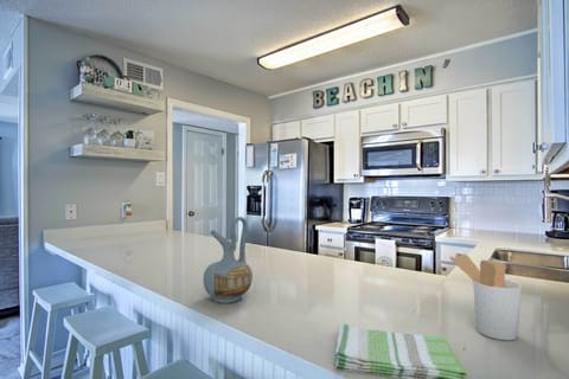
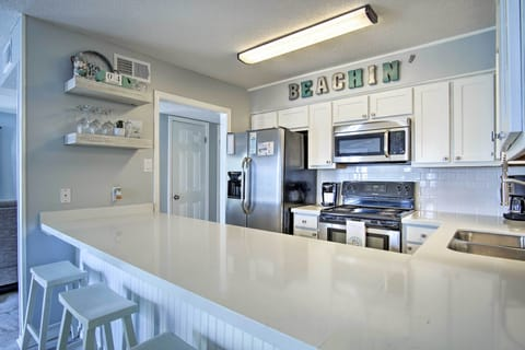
- dish towel [333,322,468,379]
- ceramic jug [202,216,254,304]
- utensil holder [449,253,523,341]
